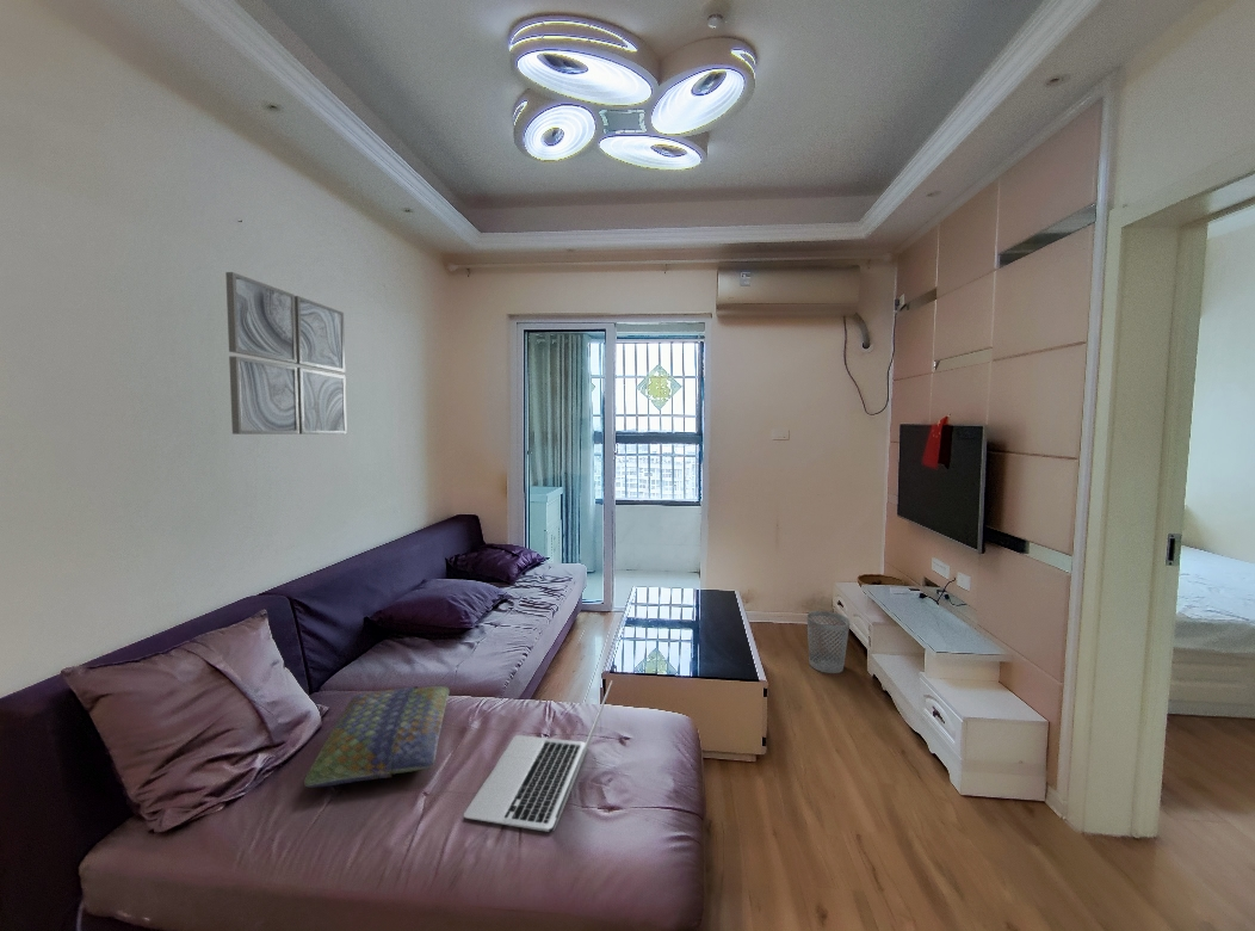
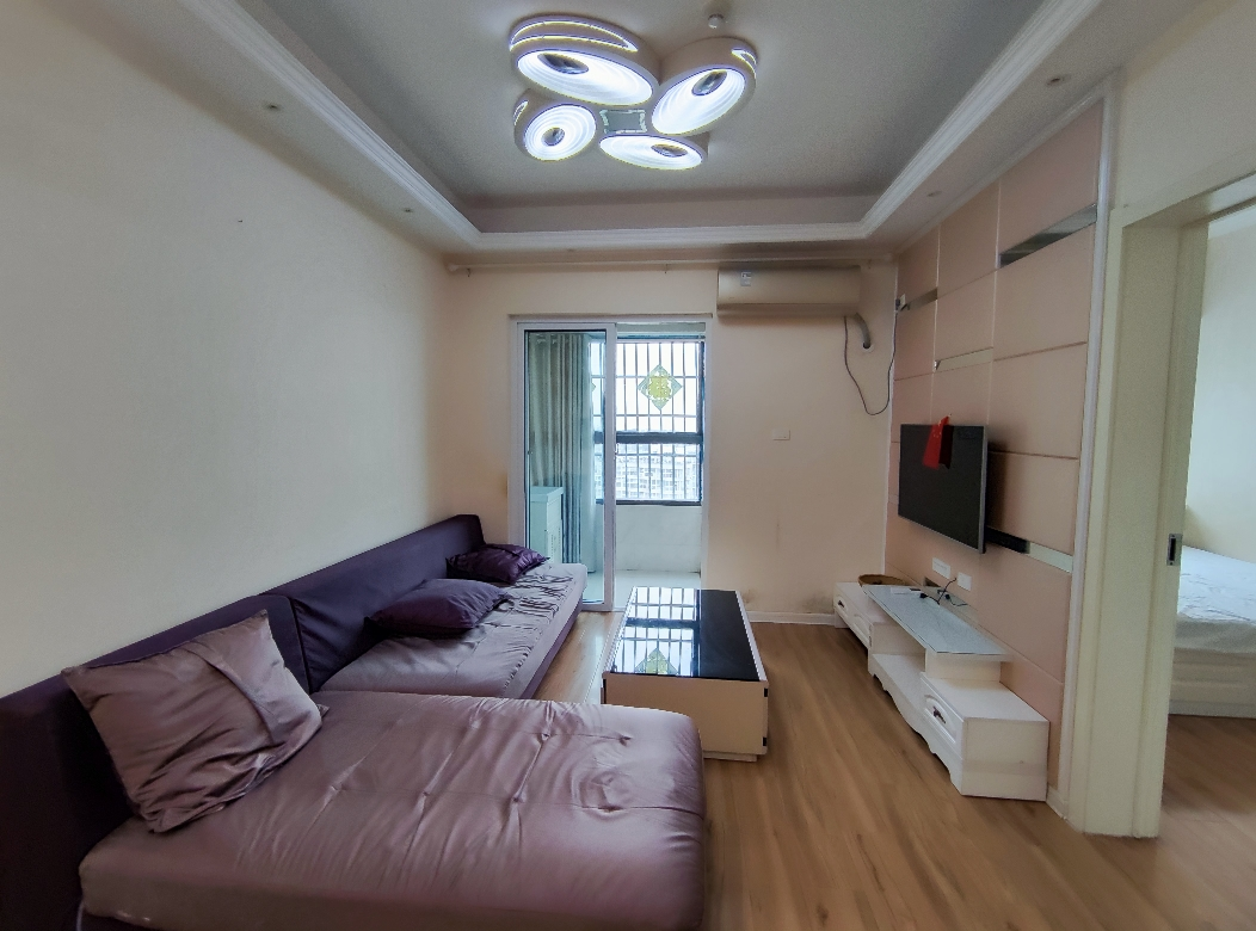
- laptop [463,679,613,833]
- wall art [224,271,347,436]
- cushion [303,685,451,789]
- wastebasket [806,610,851,674]
